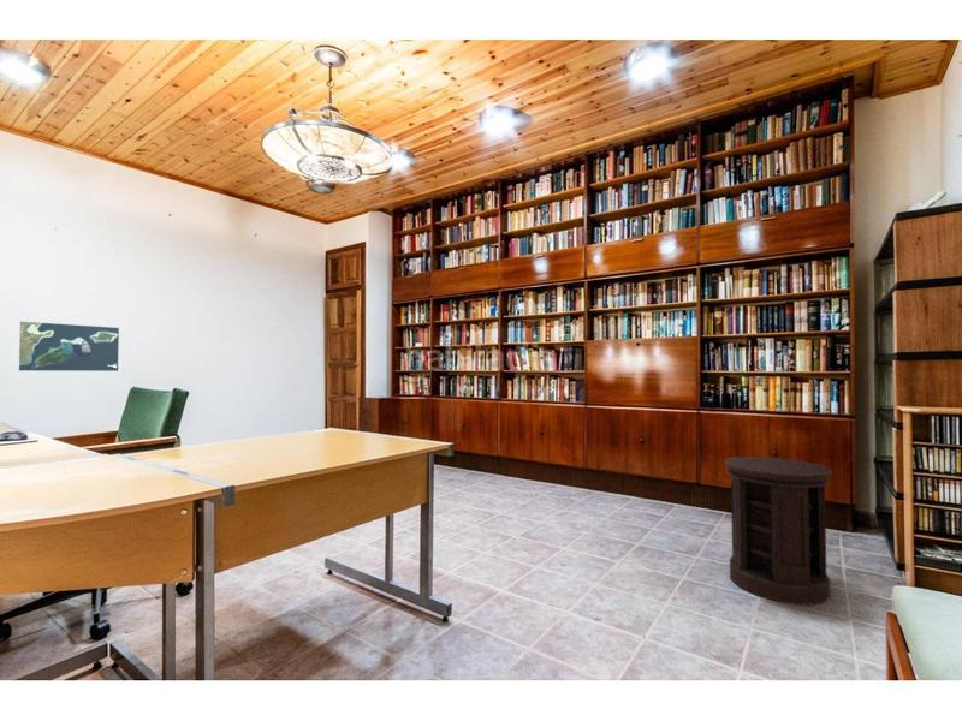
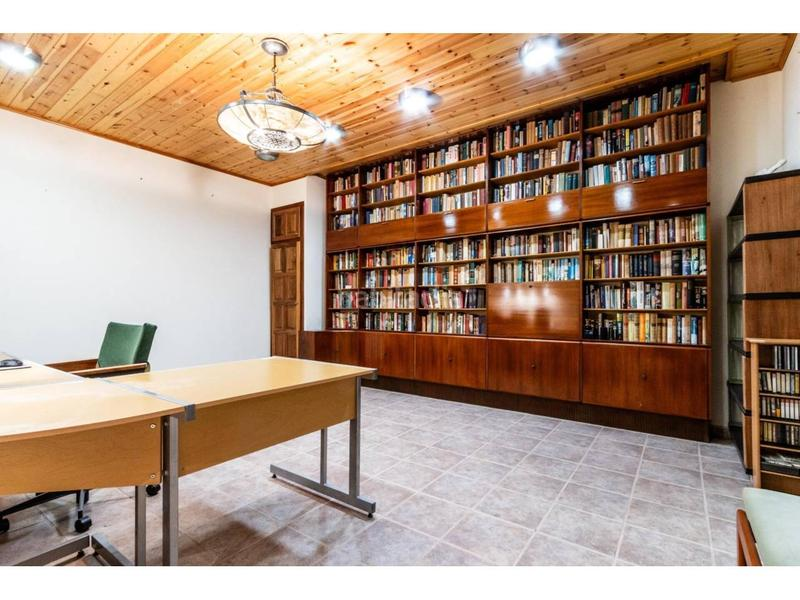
- map [18,321,123,373]
- side table [724,455,833,607]
